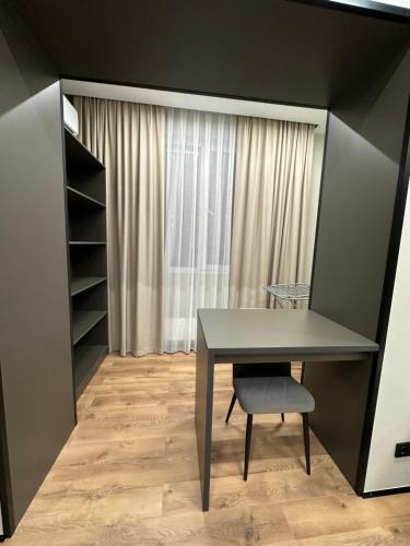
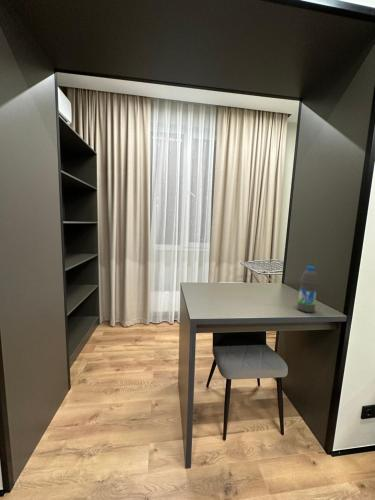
+ water bottle [296,265,319,313]
